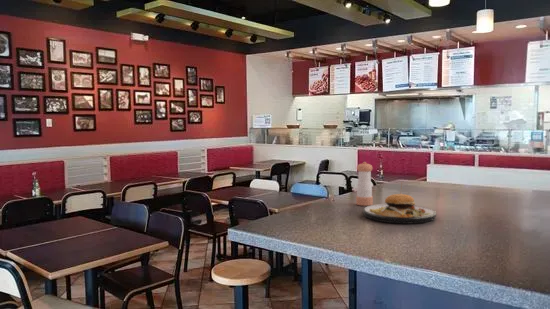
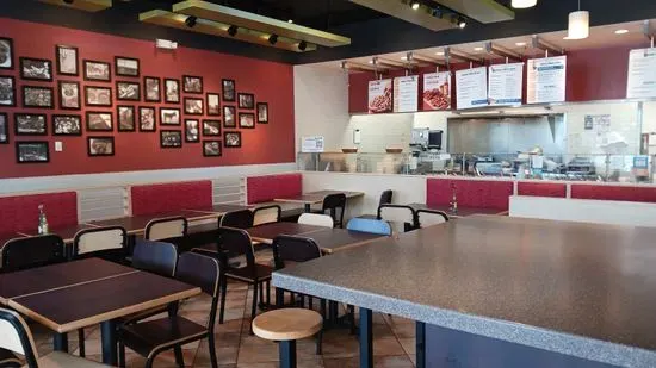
- pepper shaker [355,161,374,207]
- plate [362,183,437,225]
